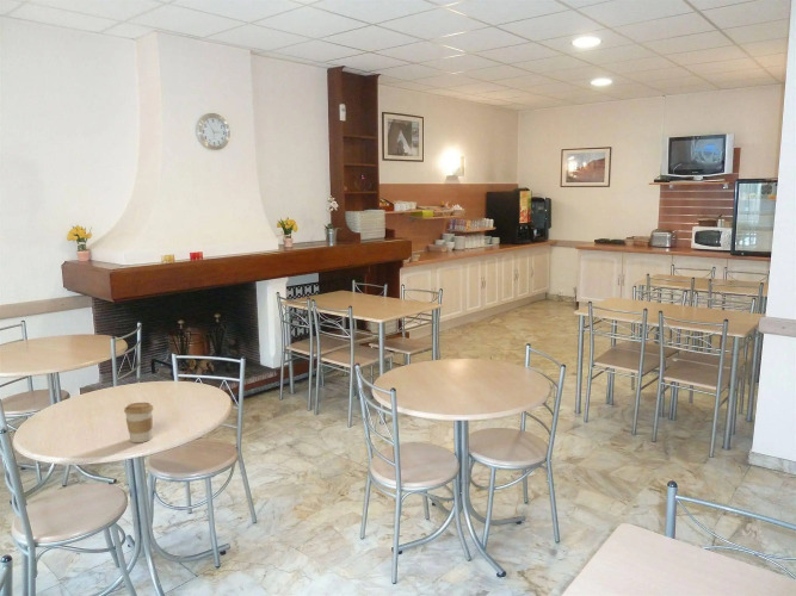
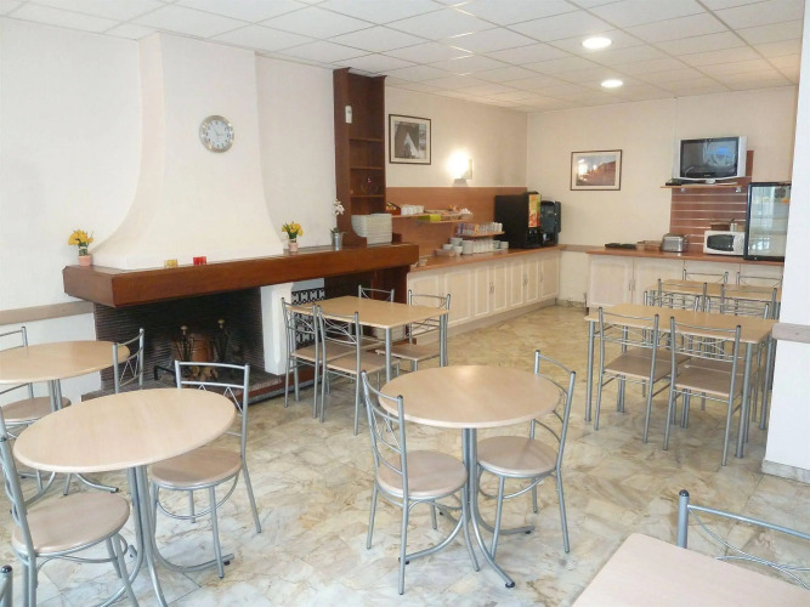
- coffee cup [123,402,154,443]
